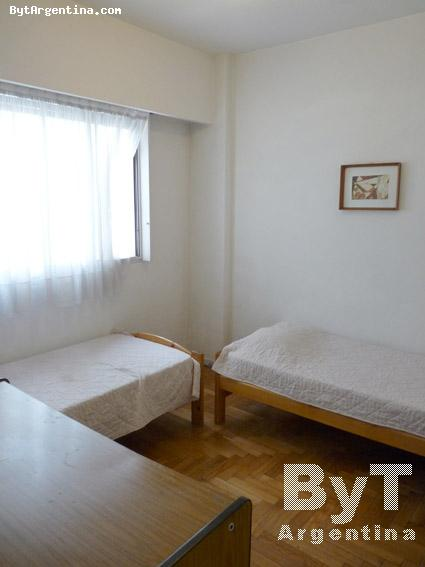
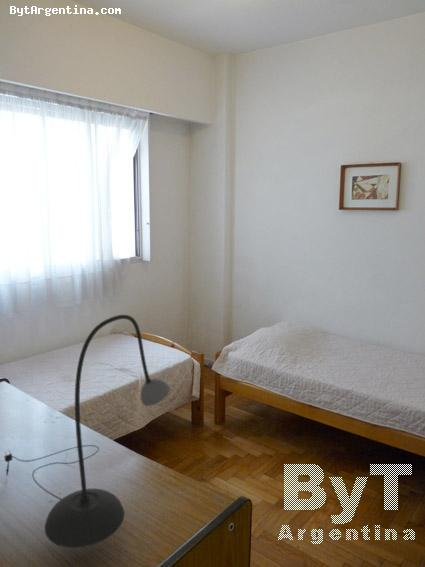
+ desk lamp [3,314,171,549]
